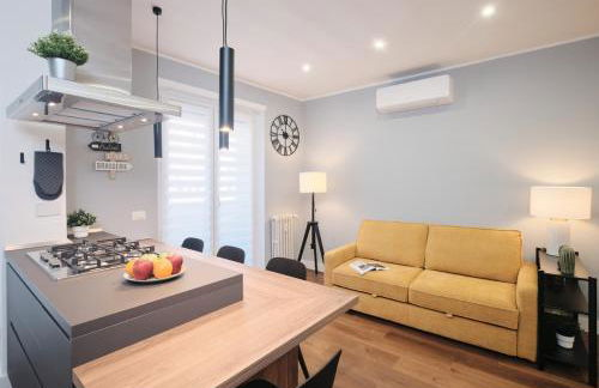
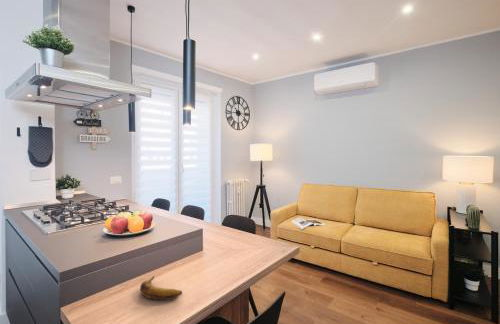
+ banana [139,275,183,301]
